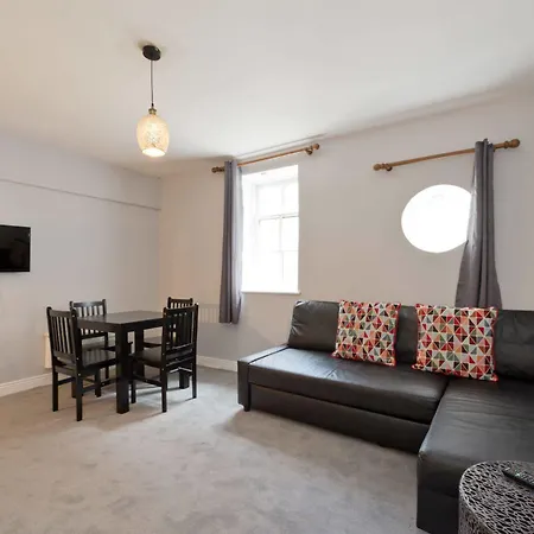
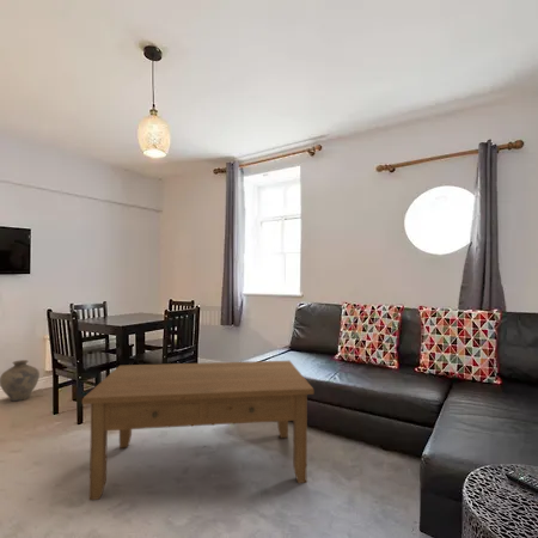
+ coffee table [81,360,314,501]
+ vase [0,359,41,402]
